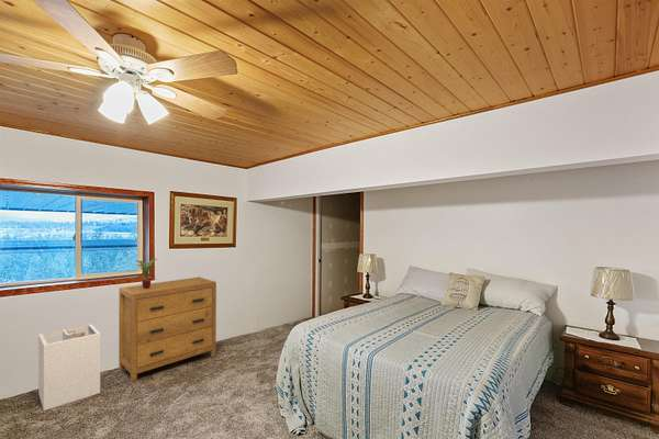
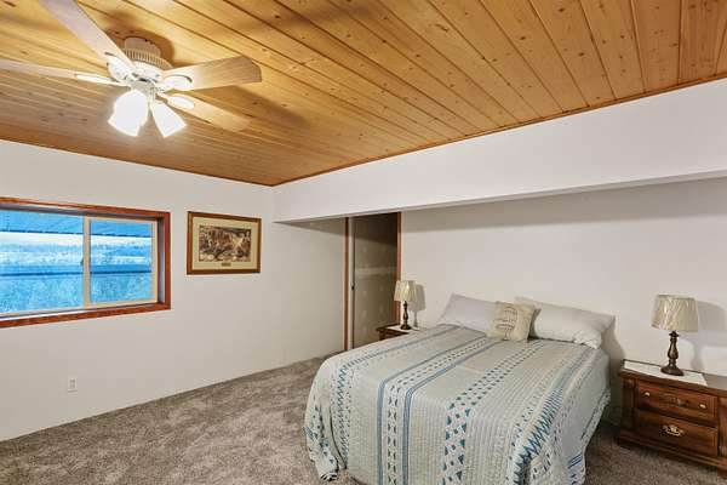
- laundry hamper [37,324,101,412]
- potted plant [135,258,158,289]
- dresser [118,275,217,384]
